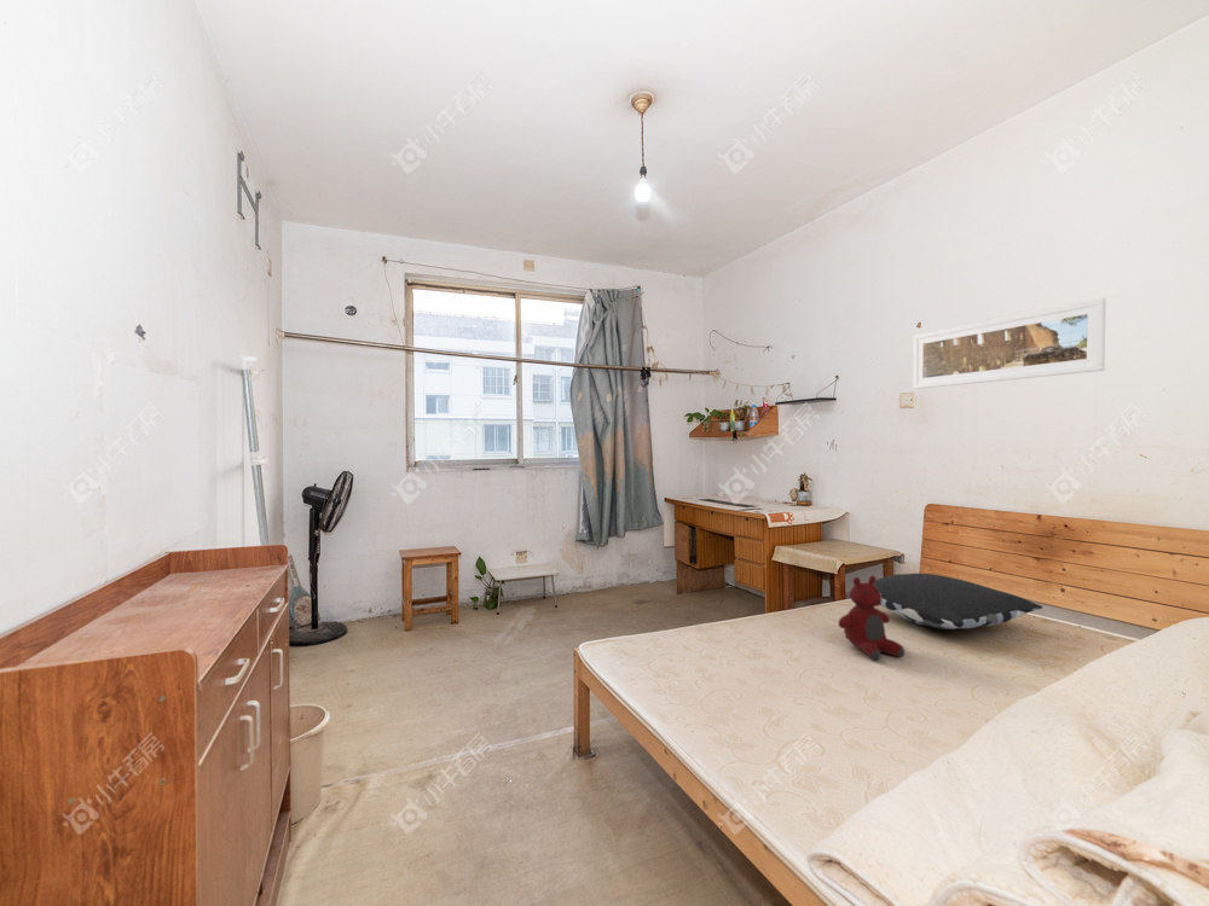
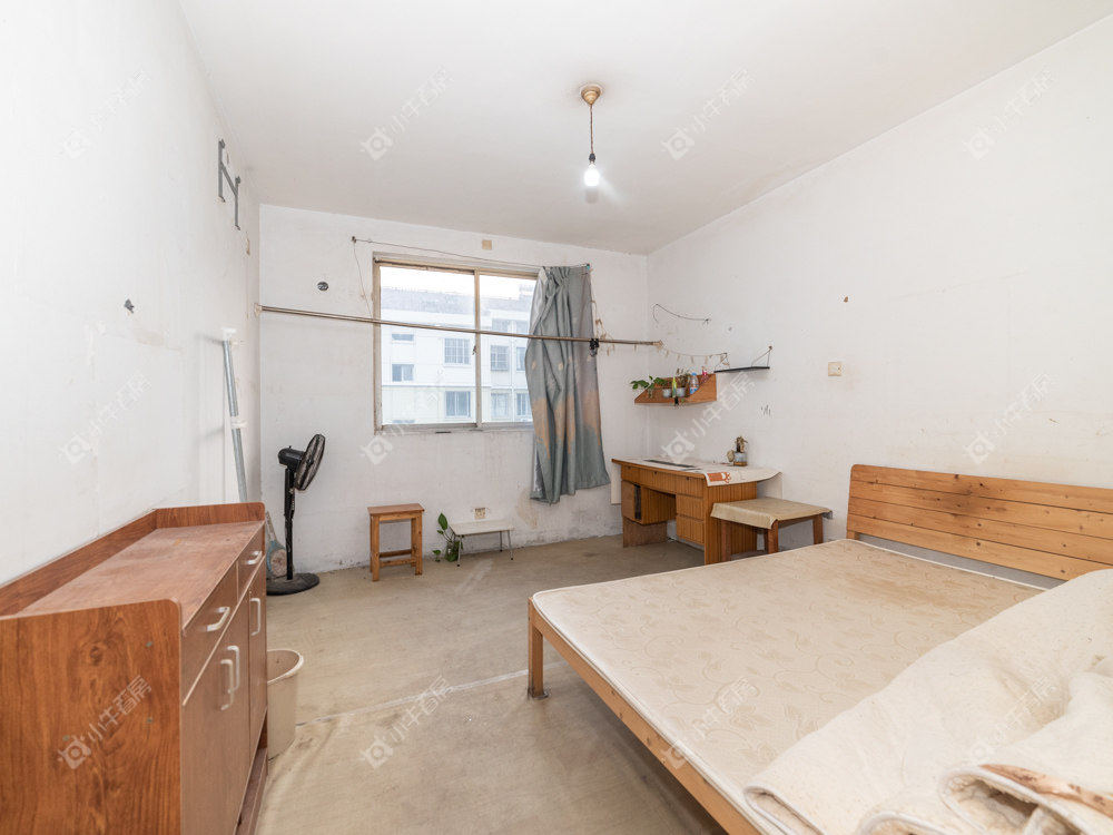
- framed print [912,297,1107,390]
- pillow [874,573,1043,631]
- teddy bear [837,575,906,661]
